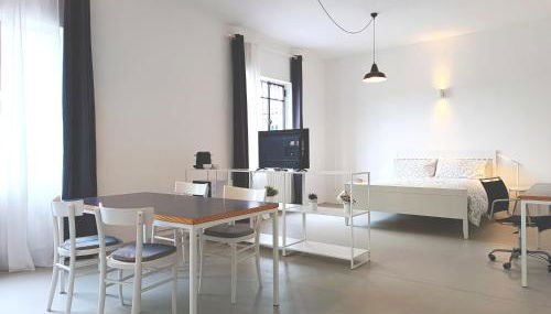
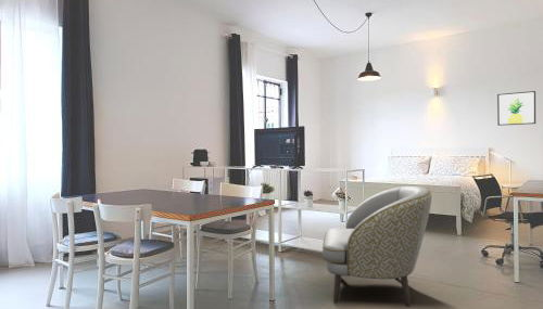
+ wall art [496,90,536,127]
+ armchair [321,185,432,308]
